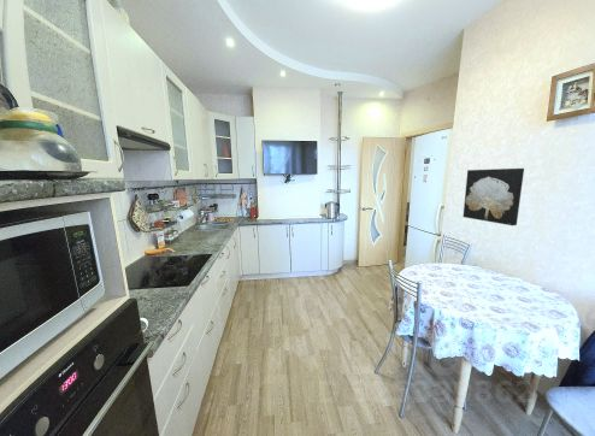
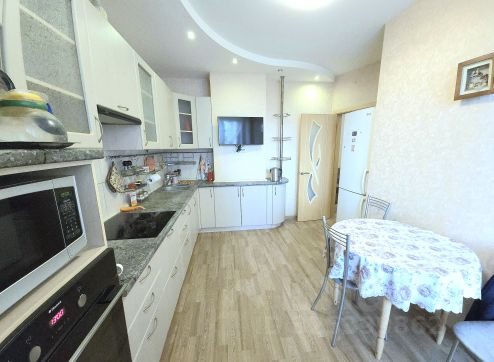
- wall art [463,167,525,226]
